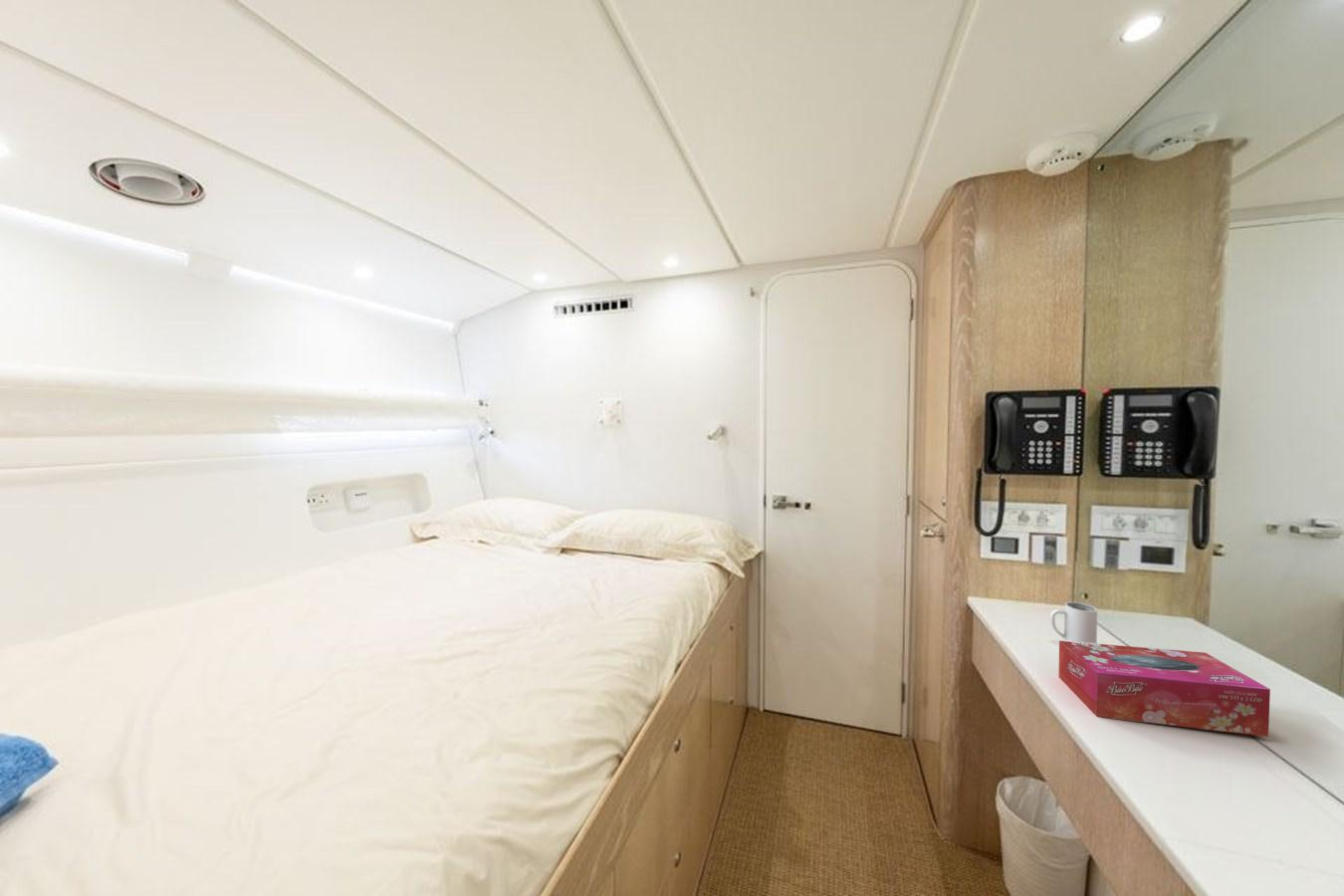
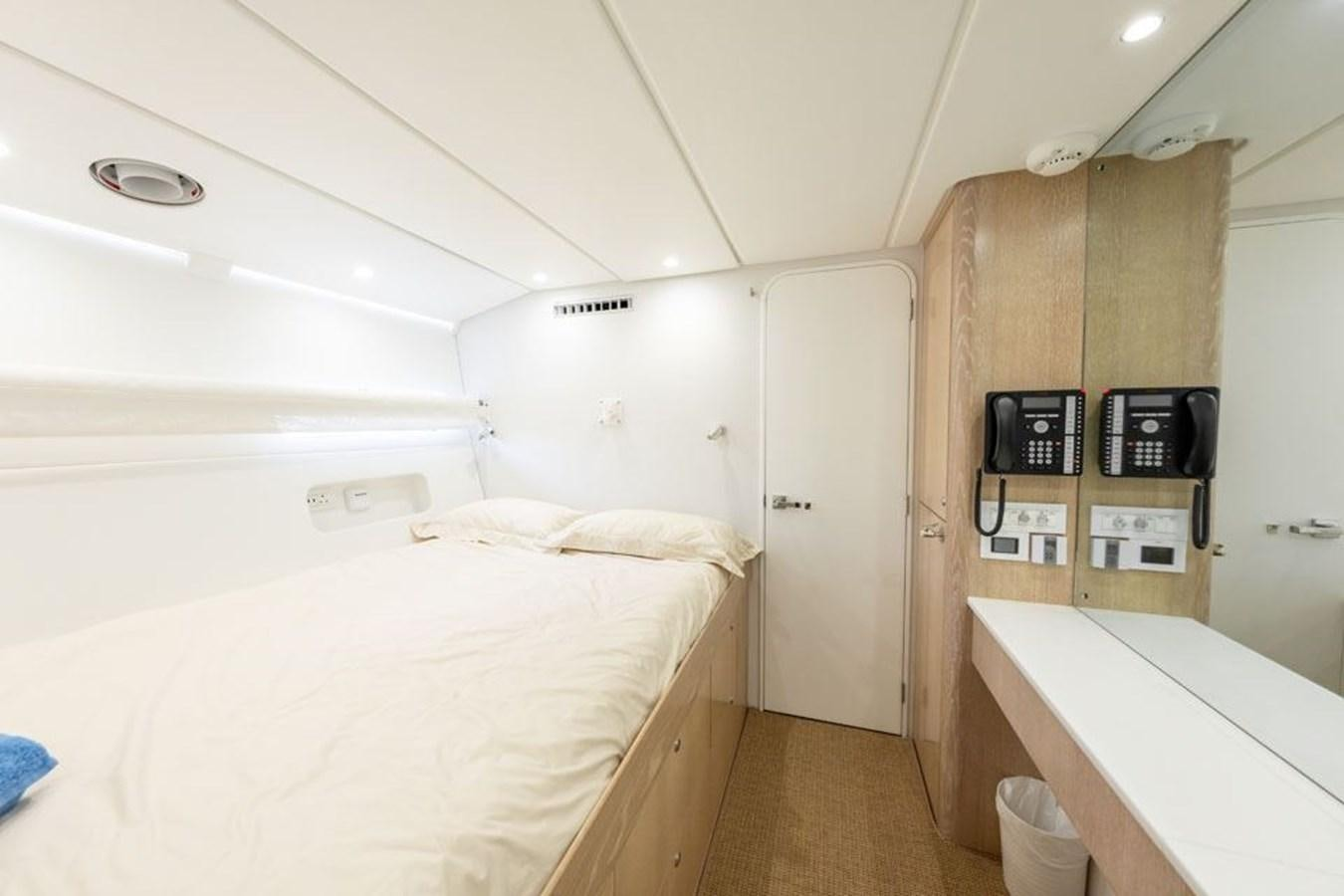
- mug [1049,601,1098,644]
- tissue box [1058,640,1271,738]
